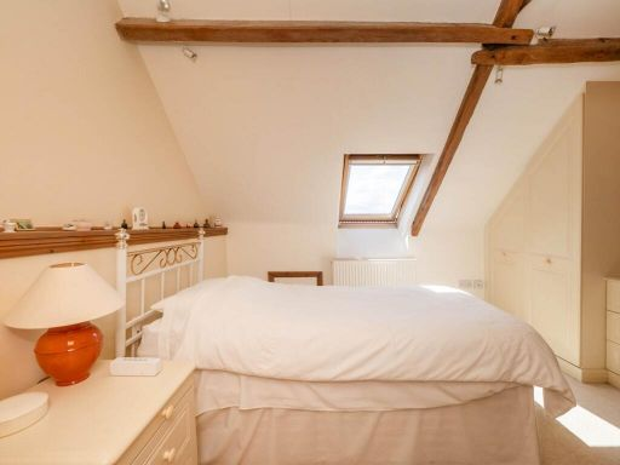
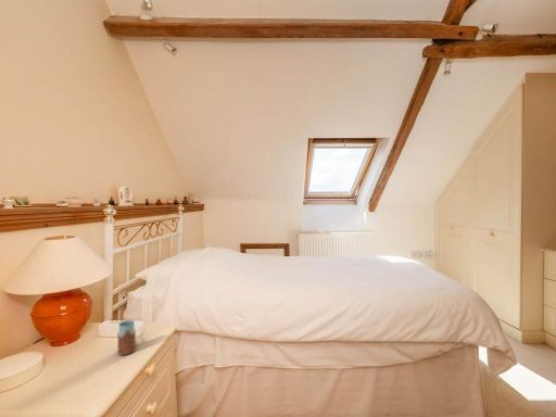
+ drinking glass [116,319,137,356]
